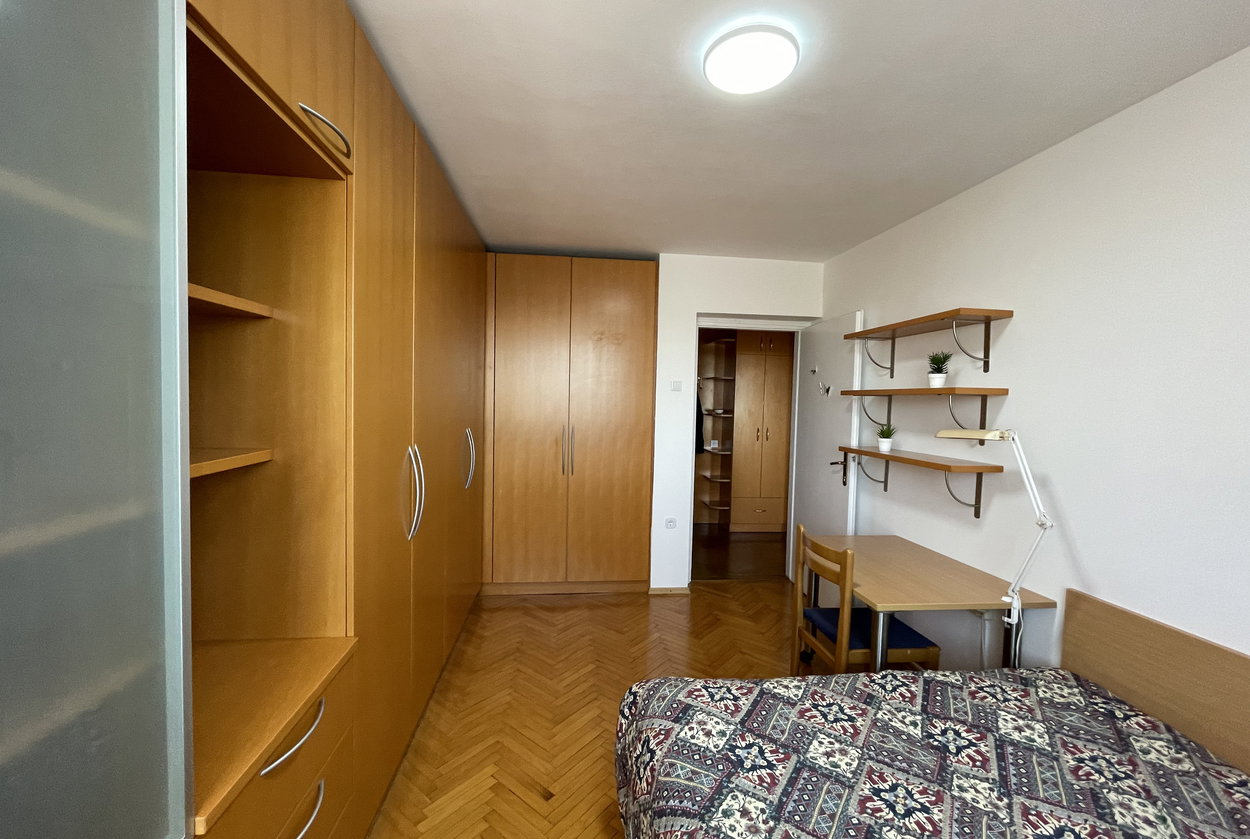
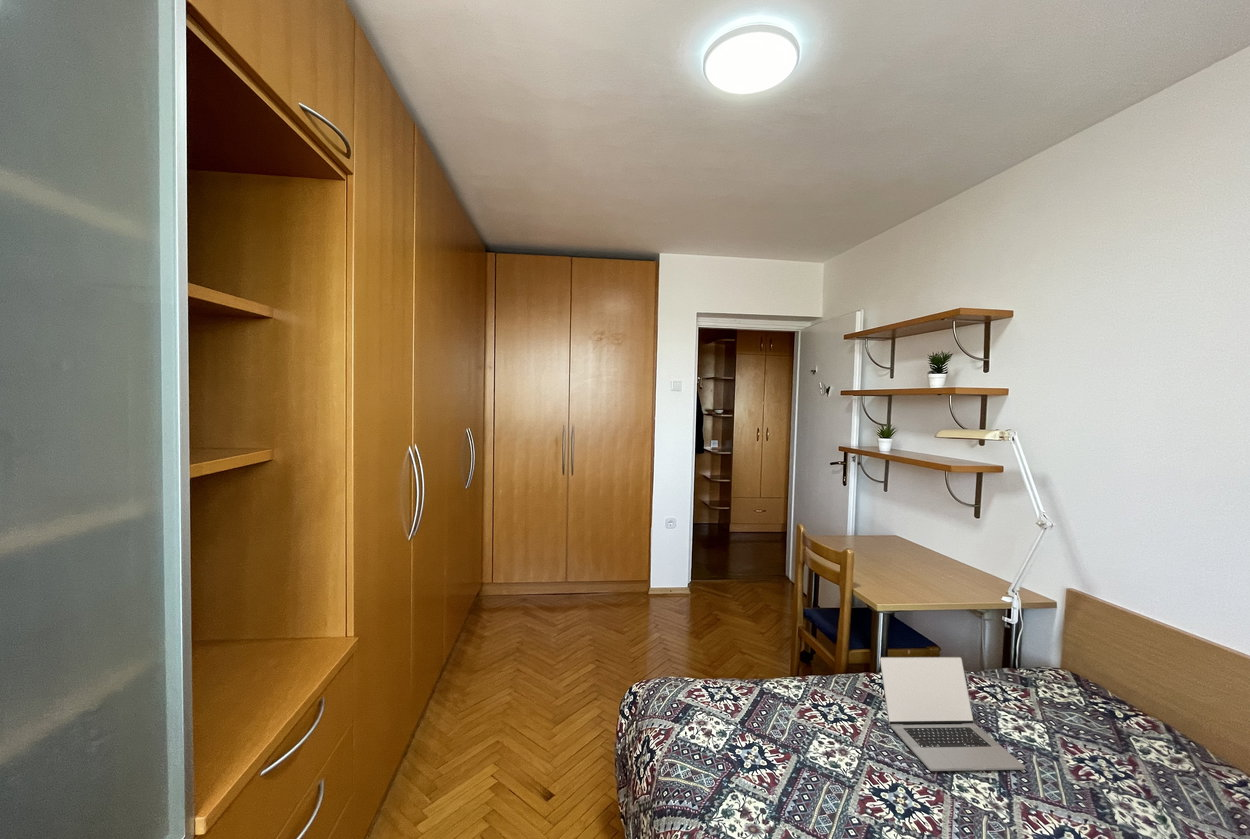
+ laptop [879,656,1026,772]
